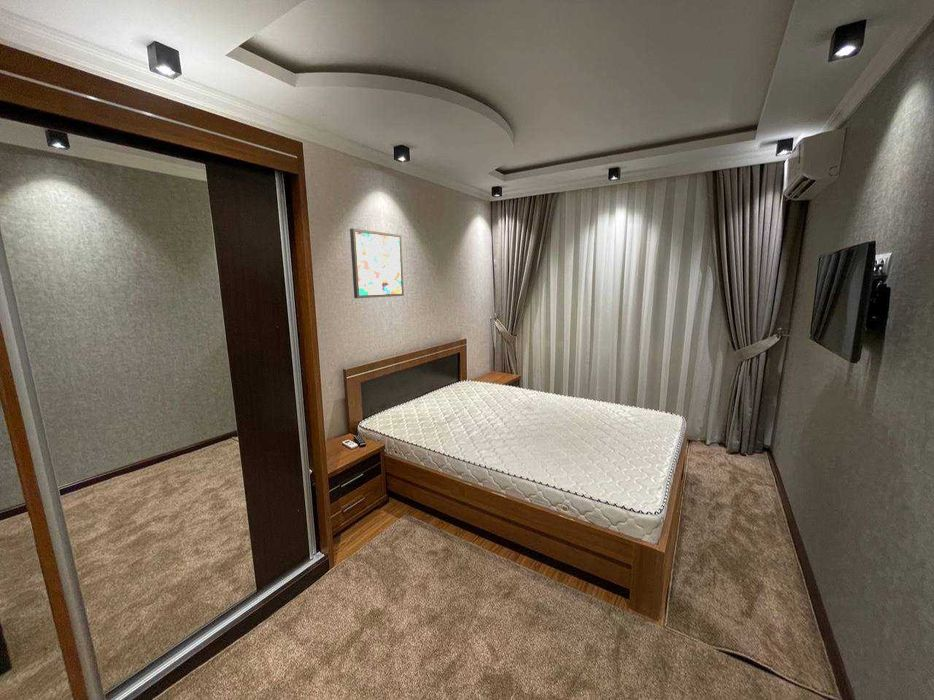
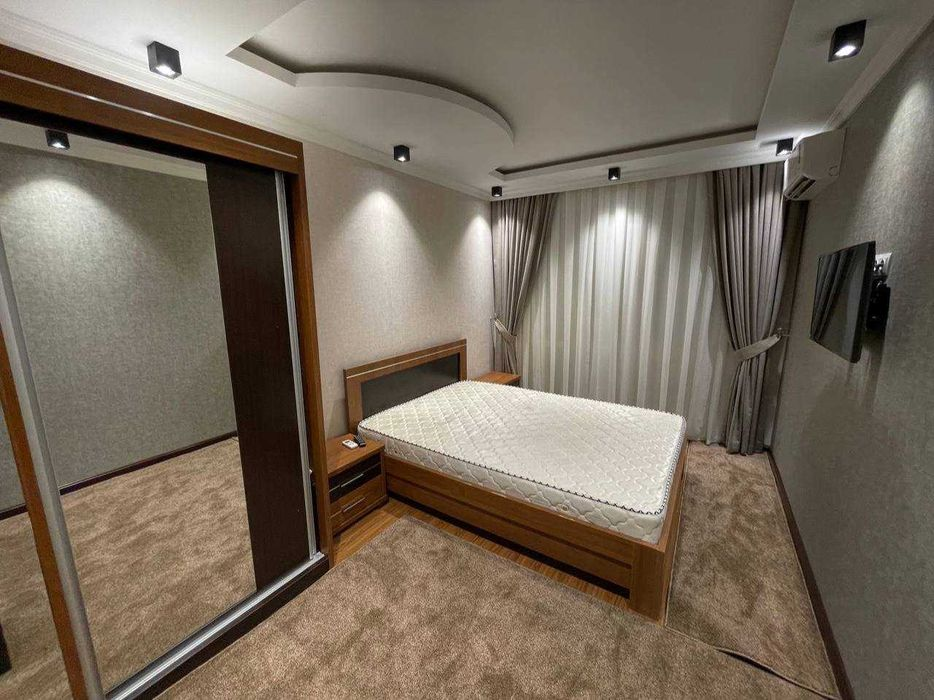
- wall art [349,228,405,299]
